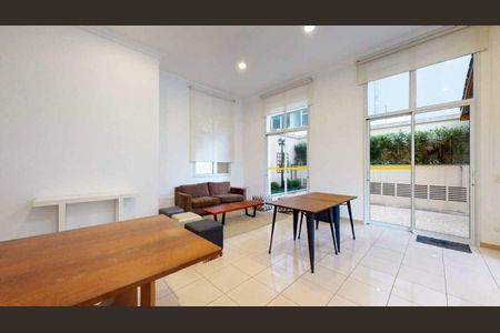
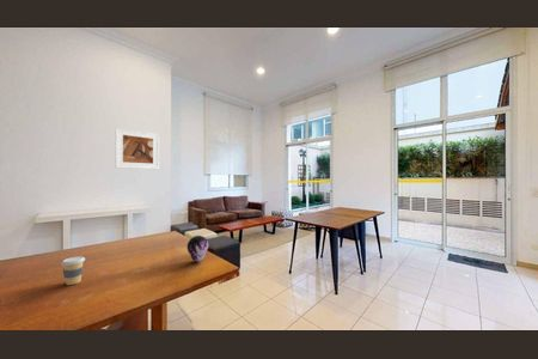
+ coffee cup [60,255,86,286]
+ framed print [115,127,160,170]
+ decorative orb [185,235,209,262]
